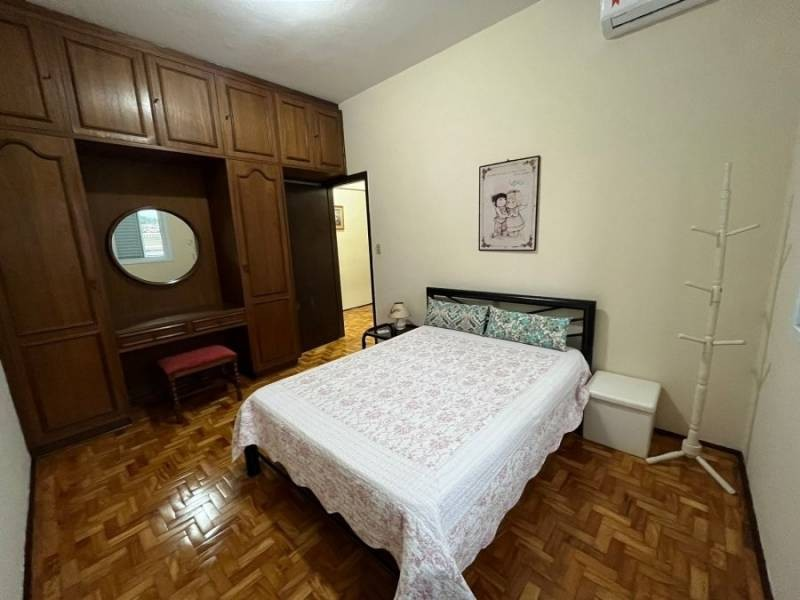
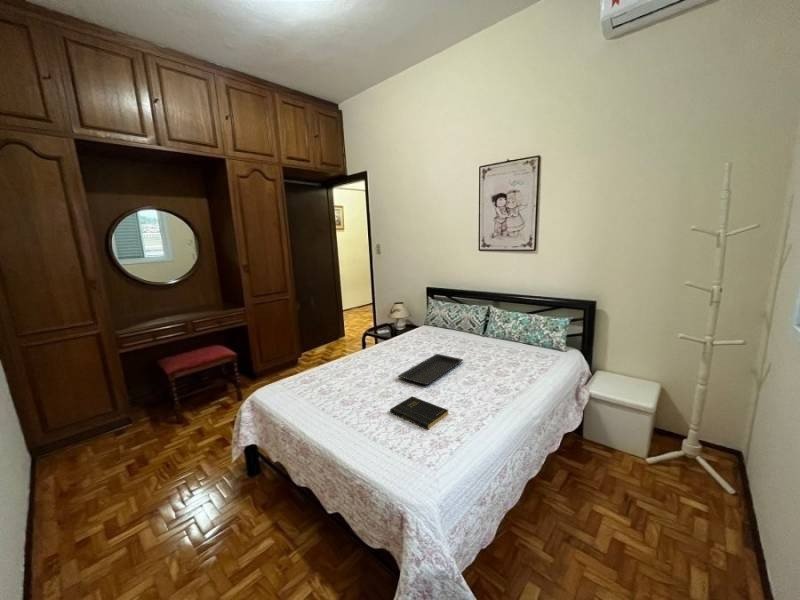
+ book [389,395,450,431]
+ serving tray [397,353,464,386]
